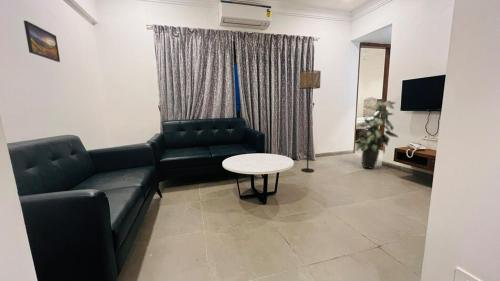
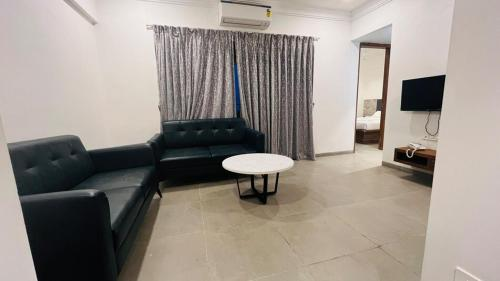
- indoor plant [353,96,399,170]
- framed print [23,20,61,63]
- floor lamp [299,70,322,173]
